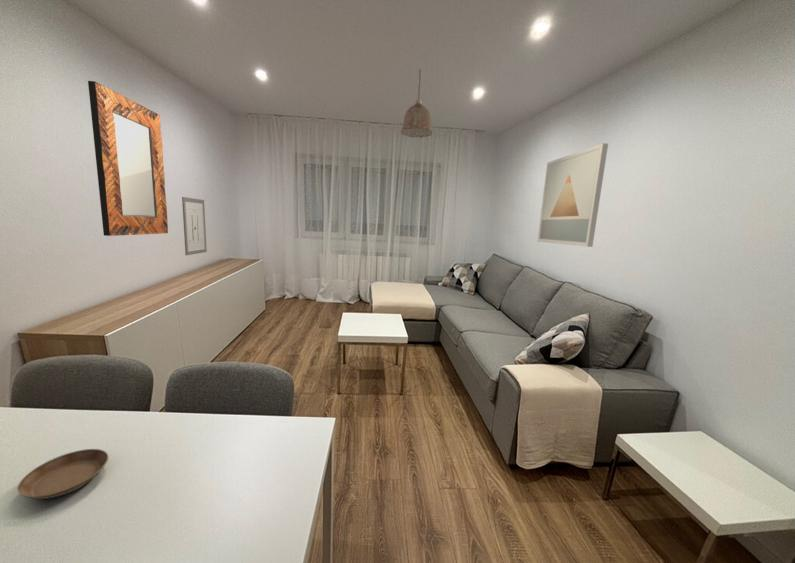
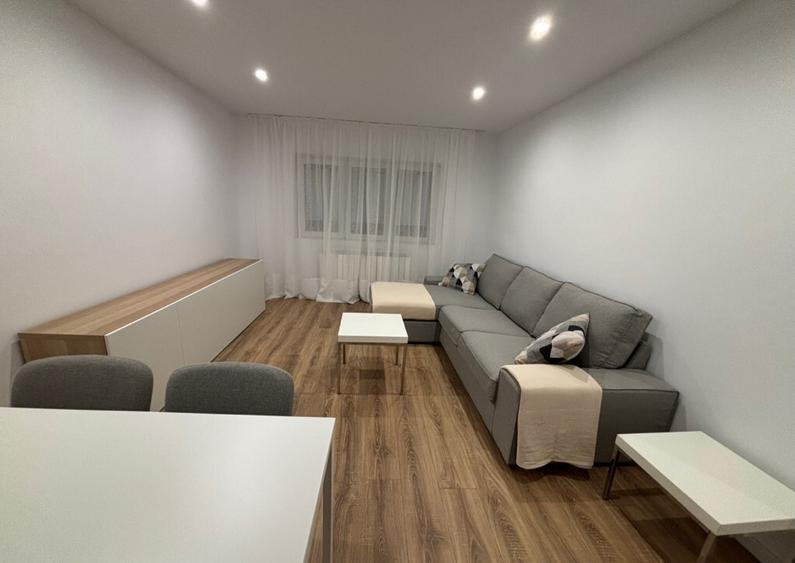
- wall art [537,142,609,248]
- saucer [17,448,109,500]
- home mirror [87,80,169,237]
- pendant lamp [400,68,434,138]
- wall art [181,196,208,256]
